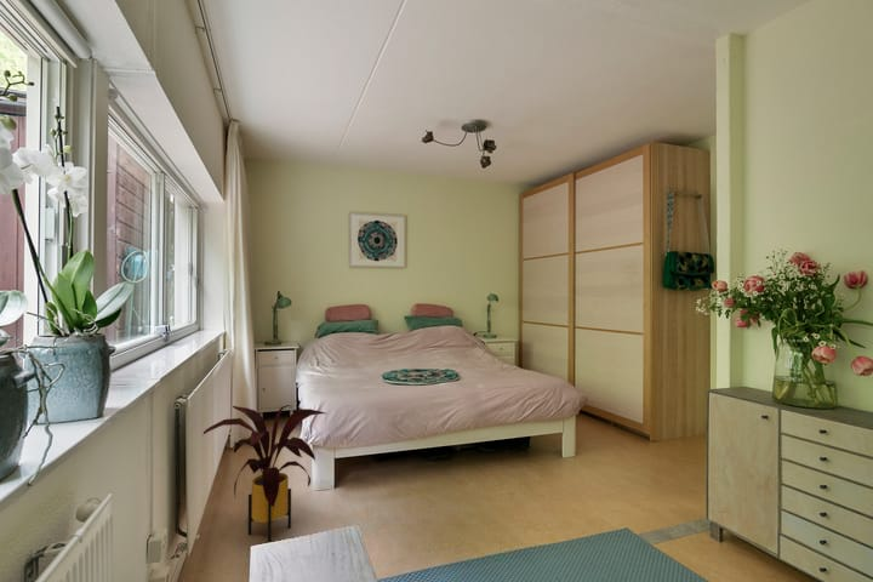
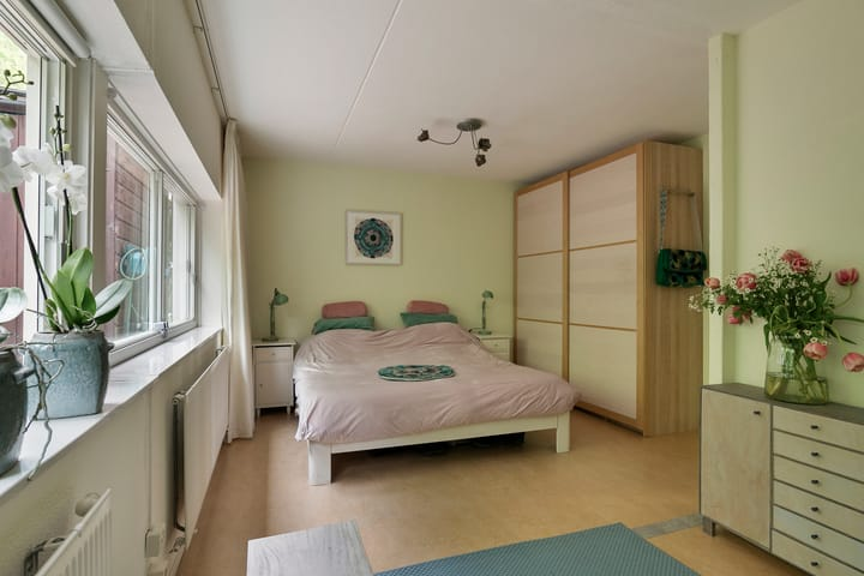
- house plant [202,404,326,543]
